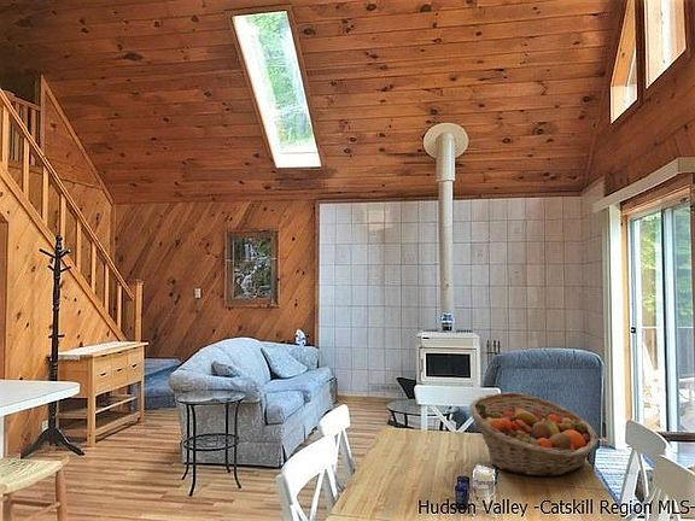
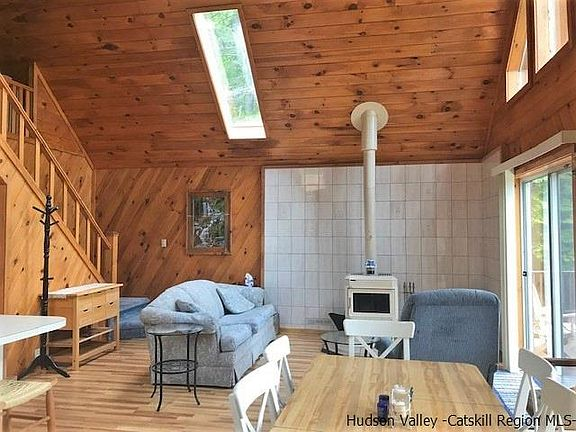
- fruit basket [468,392,600,478]
